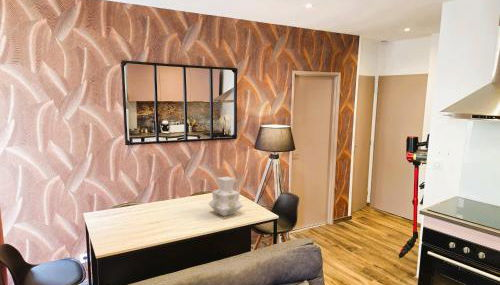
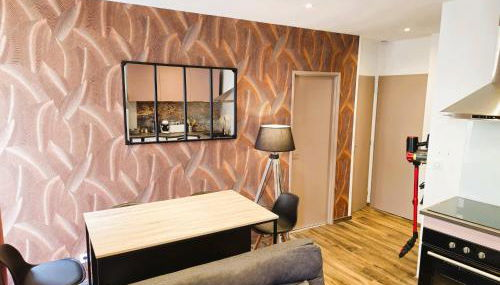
- vase [208,176,244,217]
